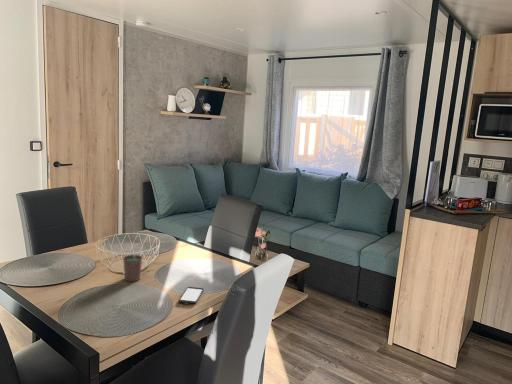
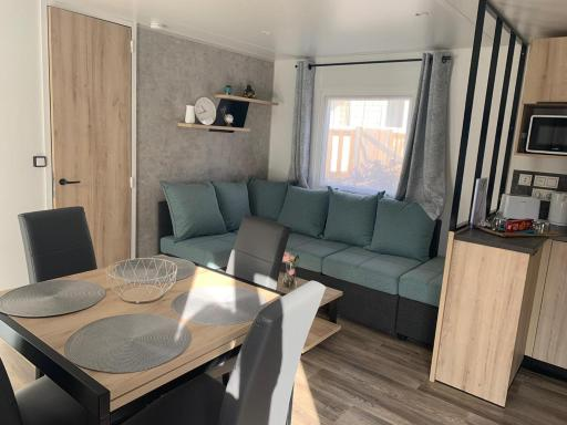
- cup [122,254,143,283]
- smartphone [178,286,205,305]
